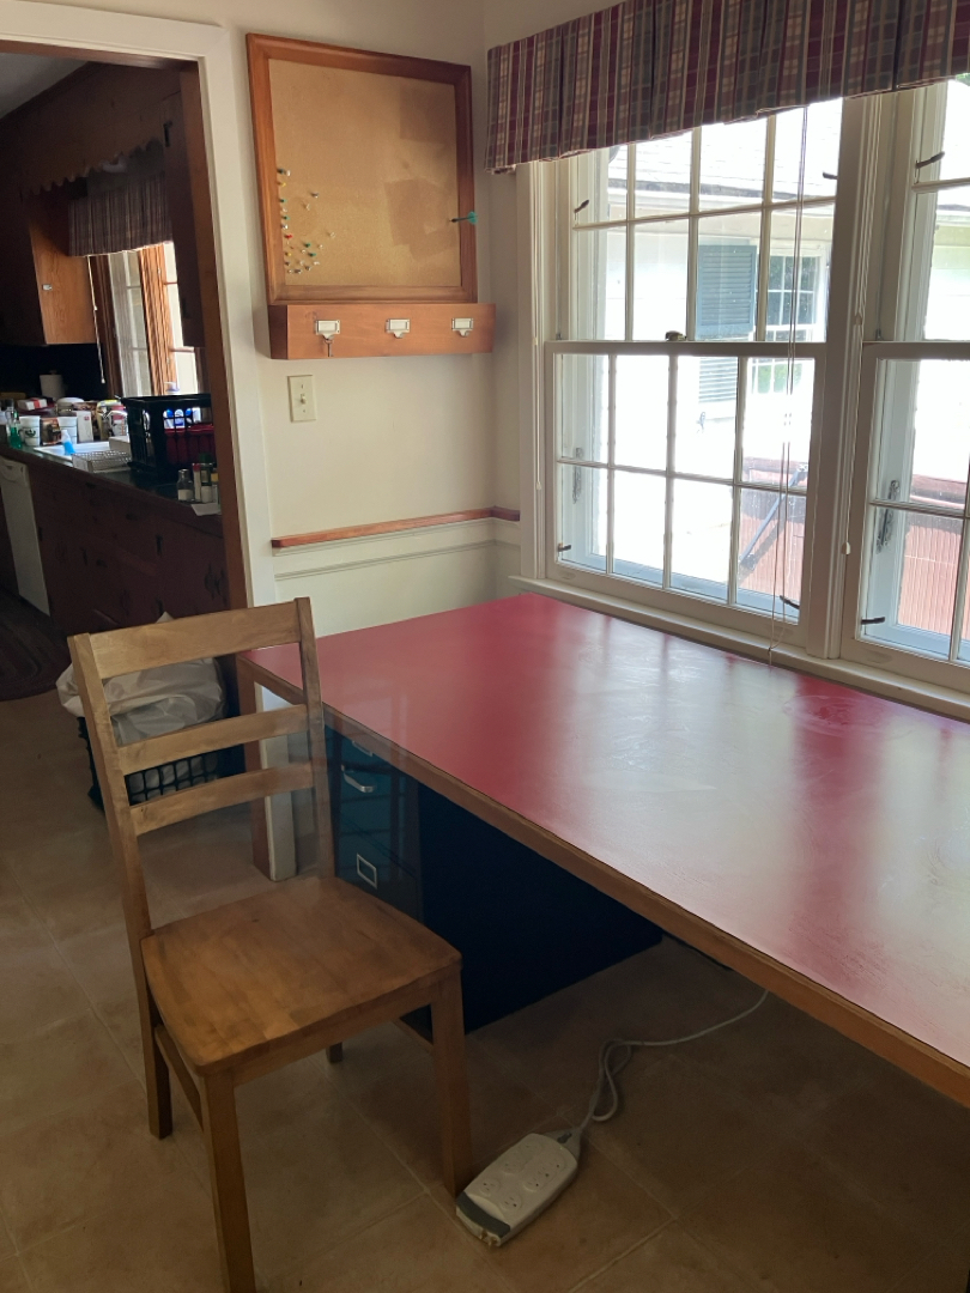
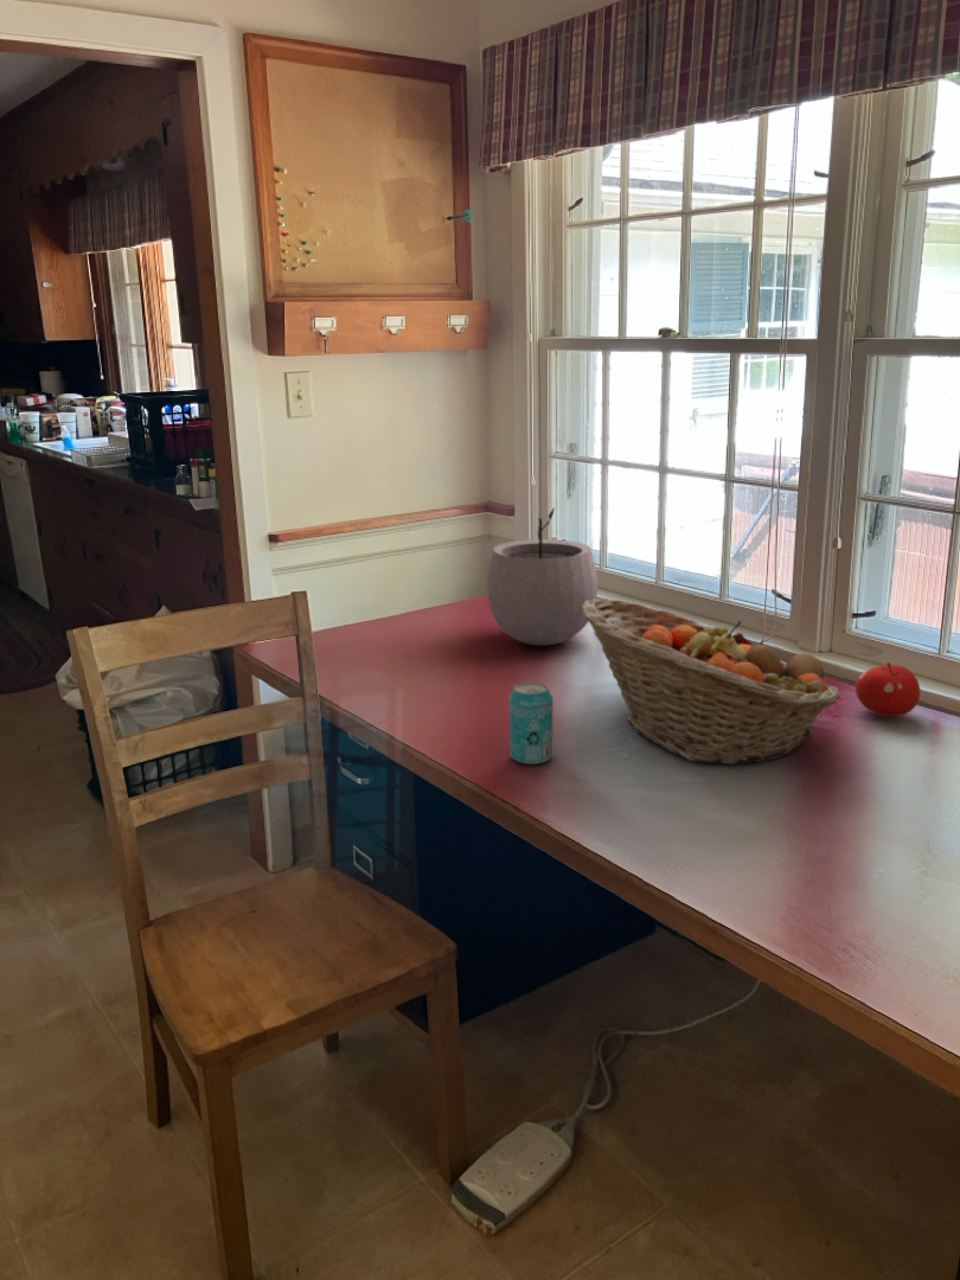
+ plant pot [486,506,599,646]
+ beverage can [508,681,553,766]
+ fruit basket [582,597,841,766]
+ fruit [855,661,921,718]
